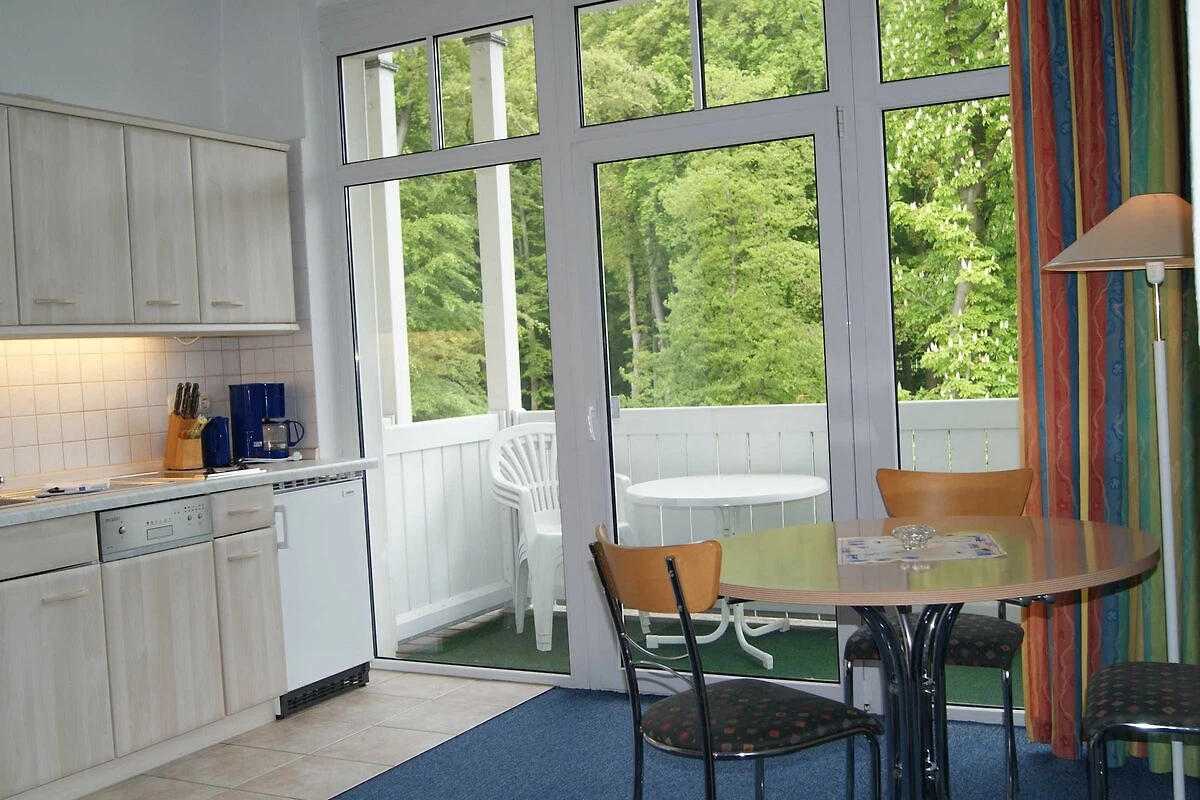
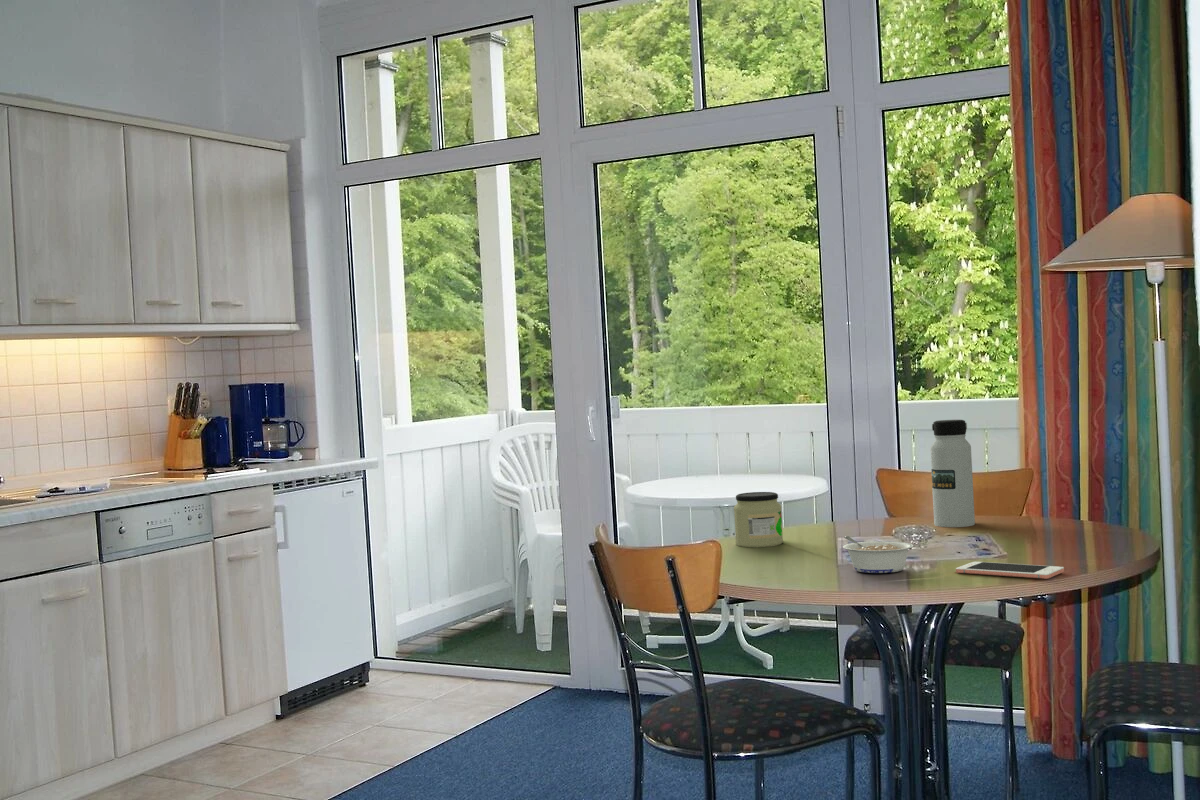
+ water bottle [929,419,976,528]
+ cell phone [955,561,1065,580]
+ legume [842,535,914,574]
+ jar [733,491,784,548]
